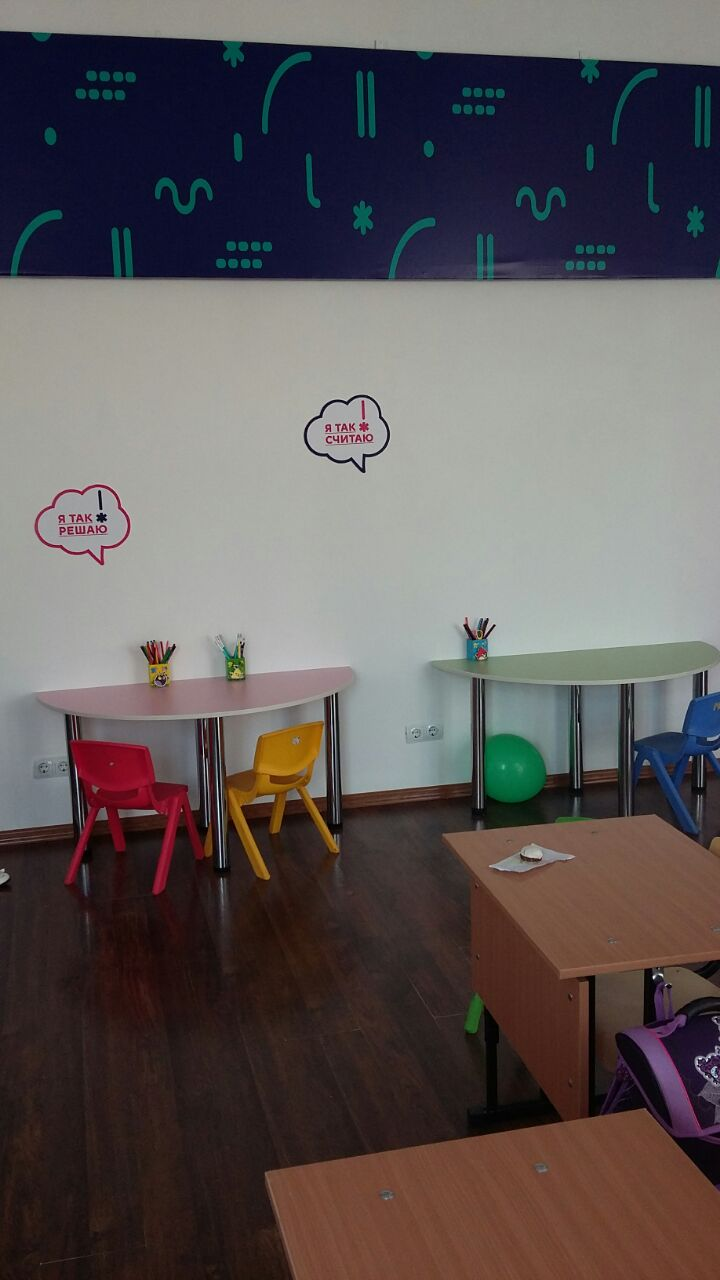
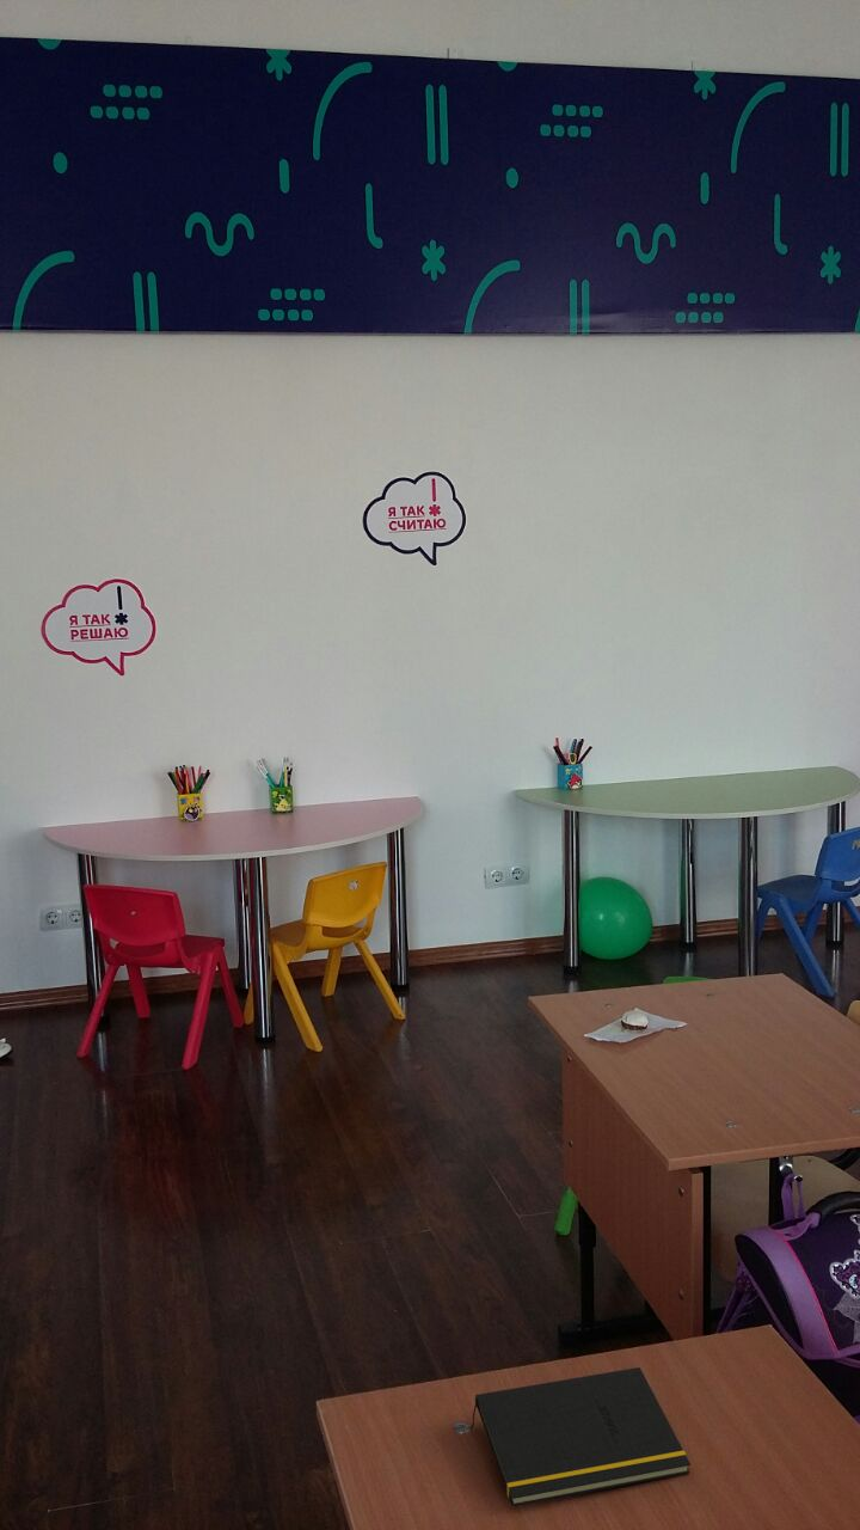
+ notepad [471,1366,692,1507]
